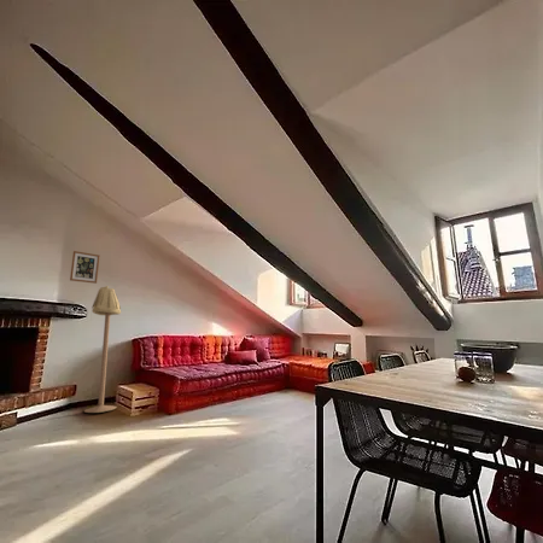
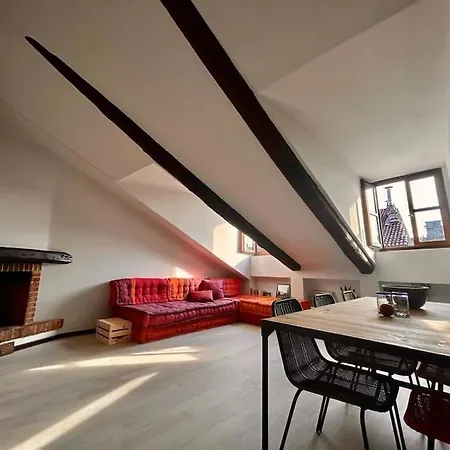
- floor lamp [83,285,122,414]
- wall art [69,250,101,285]
